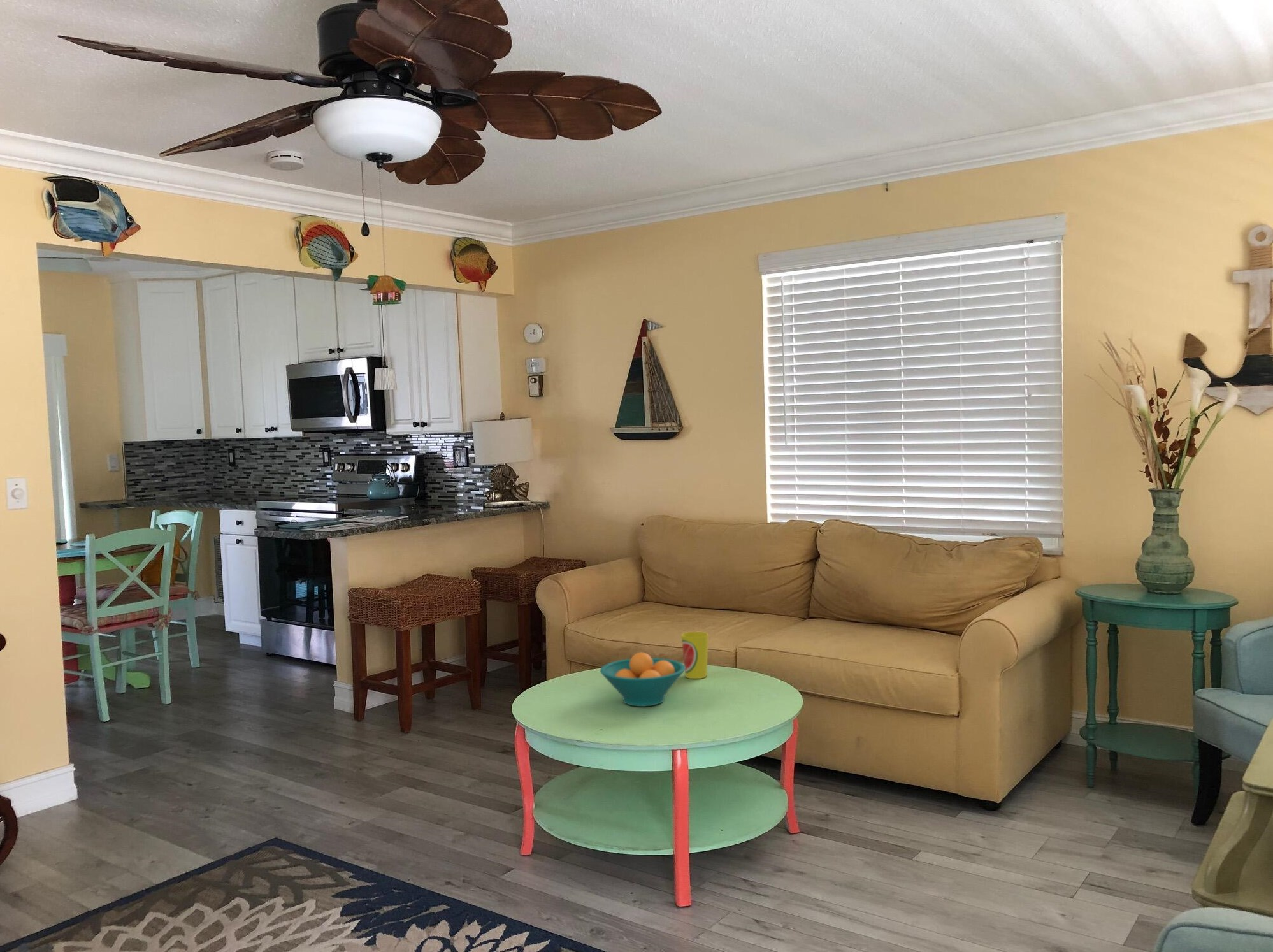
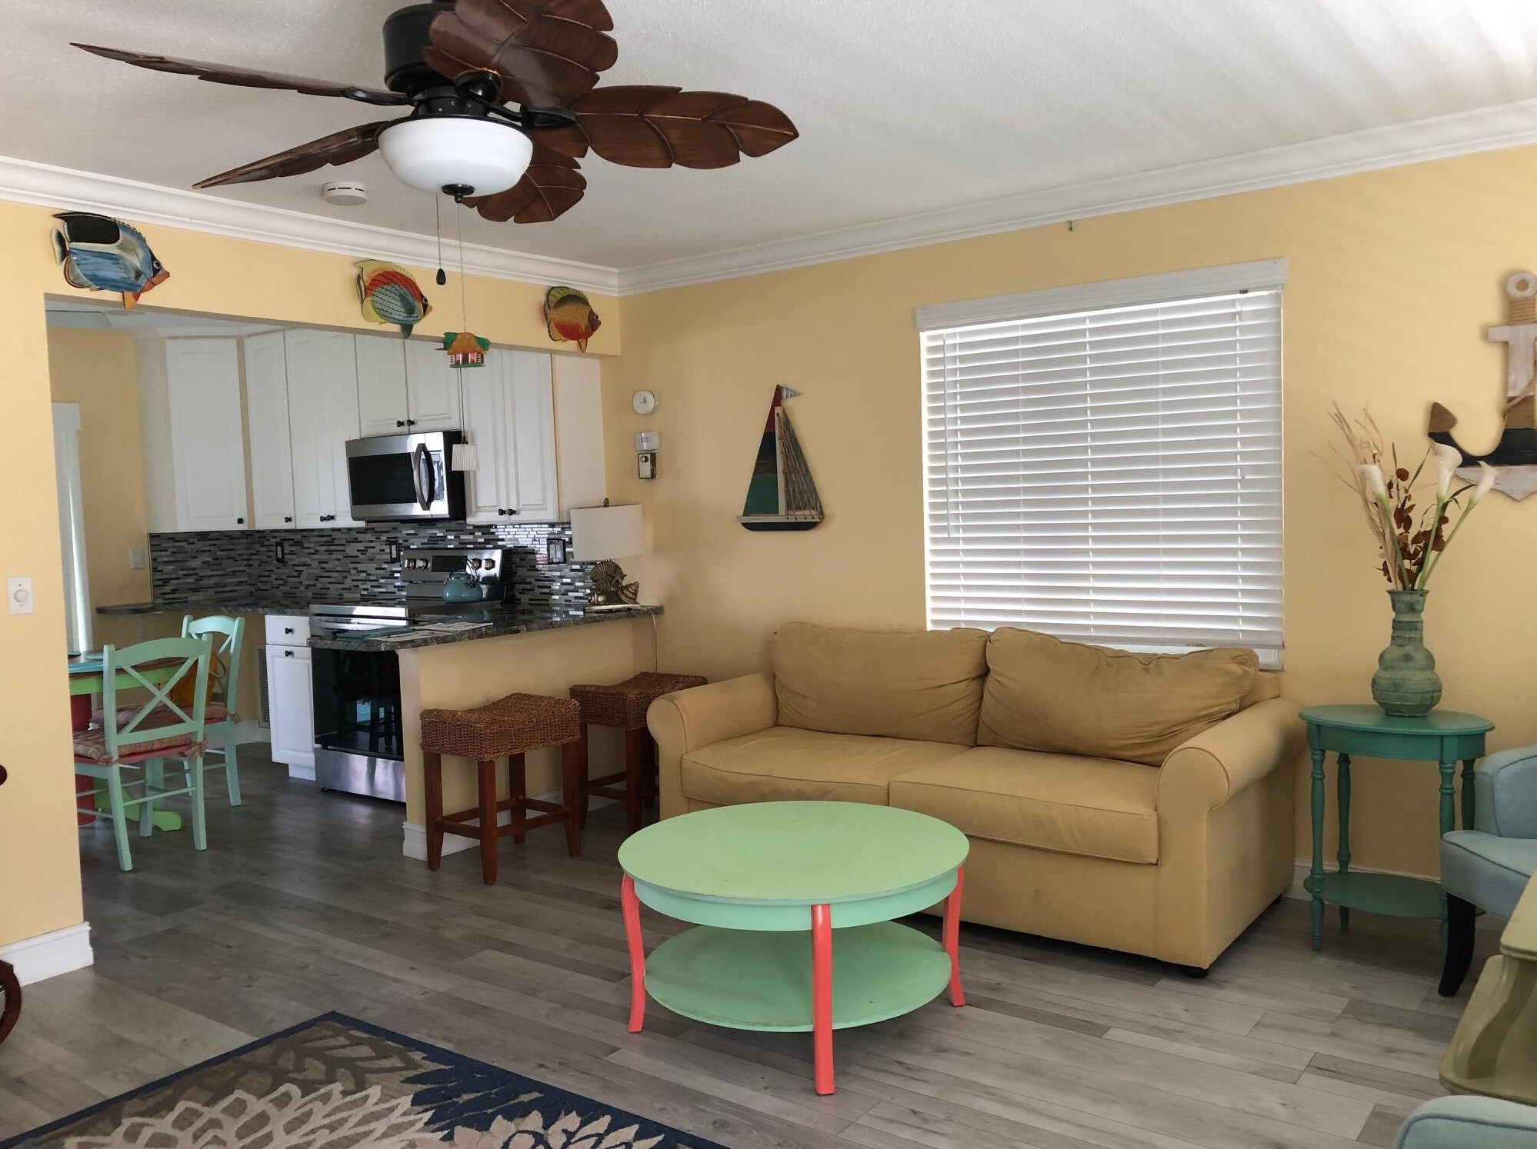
- cup [680,631,709,679]
- fruit bowl [600,651,686,707]
